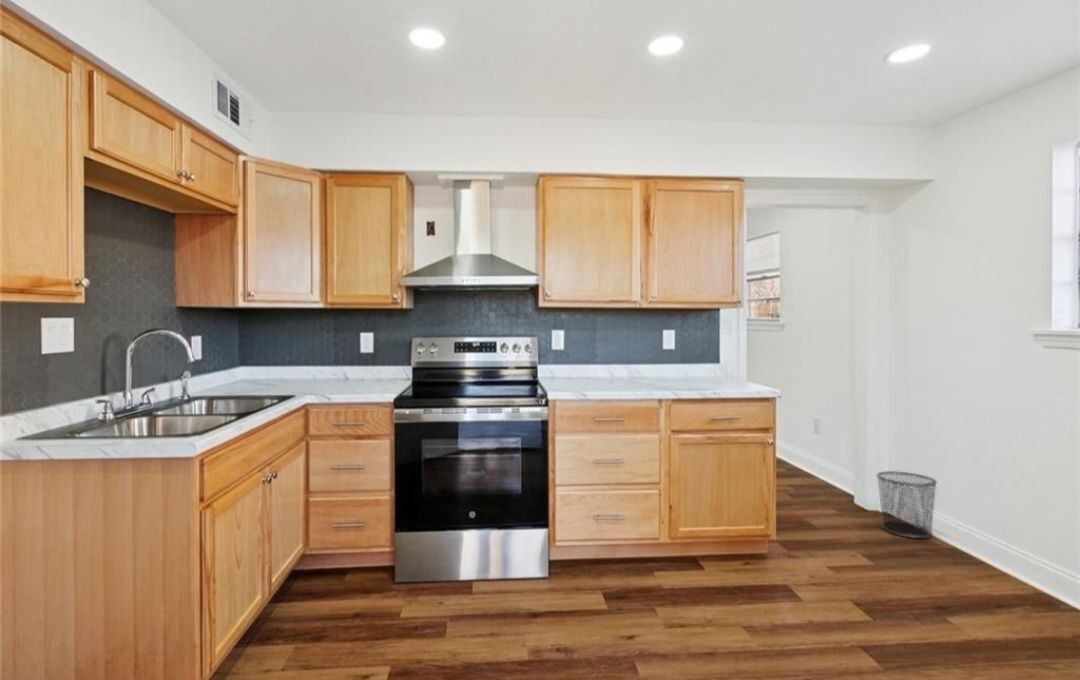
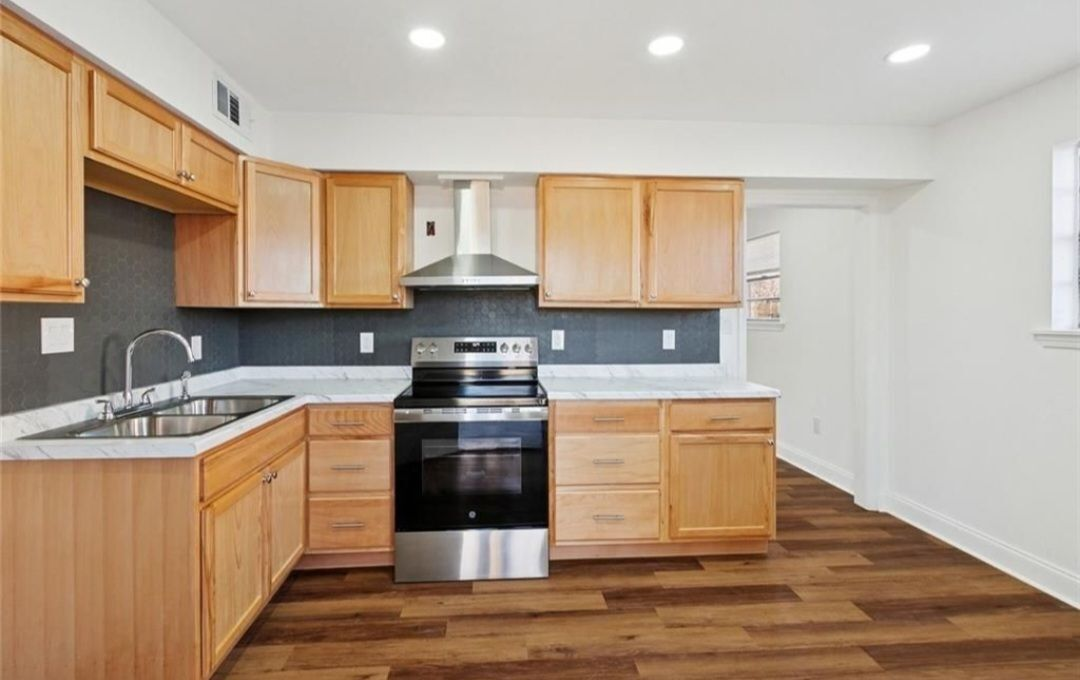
- waste bin [875,470,938,539]
